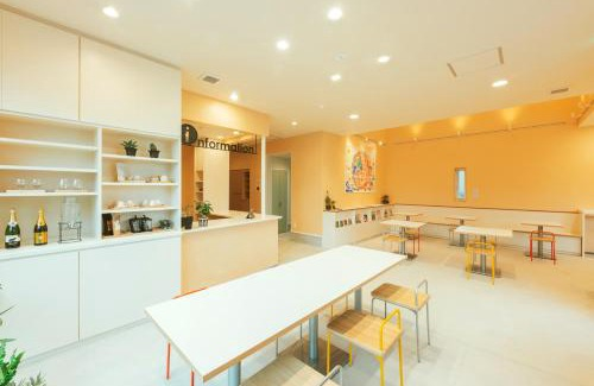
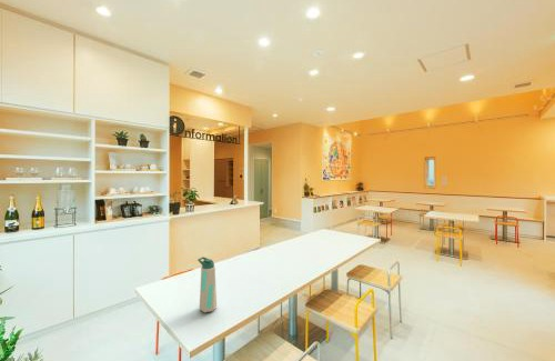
+ water bottle [196,255,218,313]
